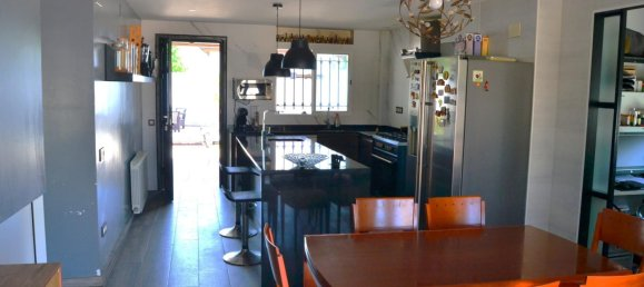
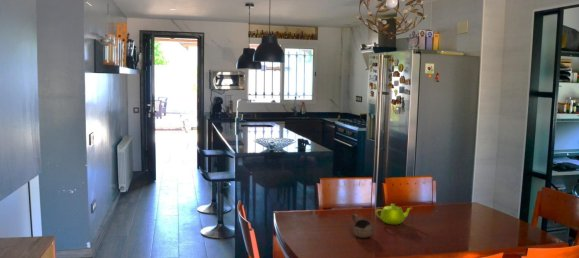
+ teapot [374,203,413,225]
+ cup [351,213,375,239]
